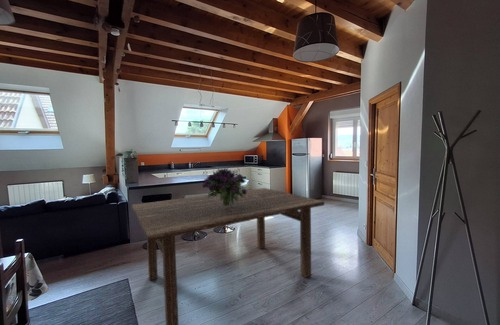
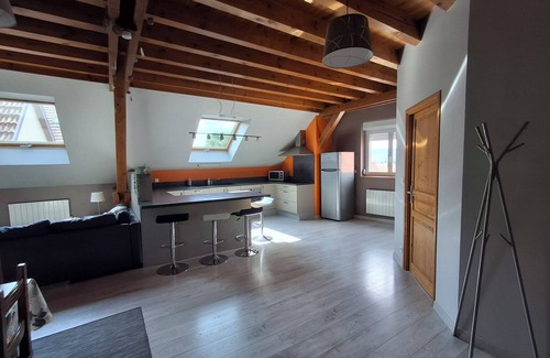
- bouquet [201,167,247,207]
- dining table [131,187,325,325]
